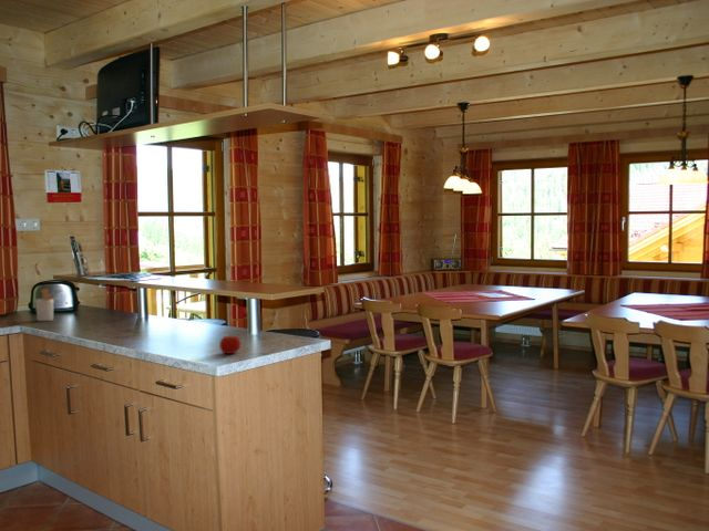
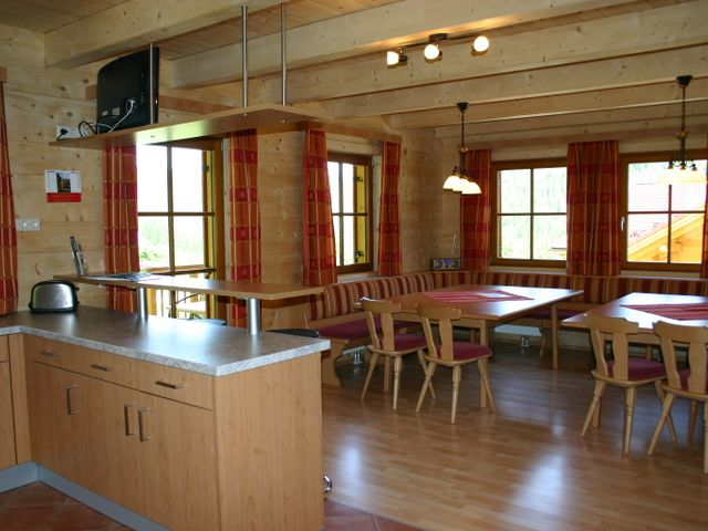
- fruit [218,333,242,355]
- utensil holder [34,288,63,322]
